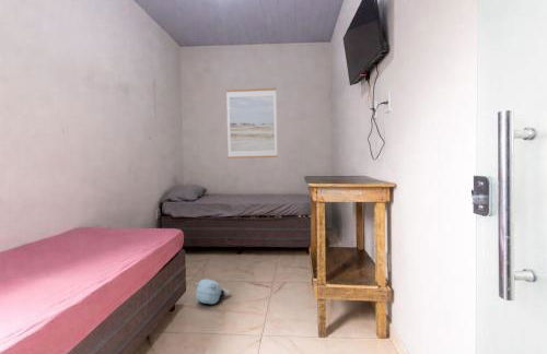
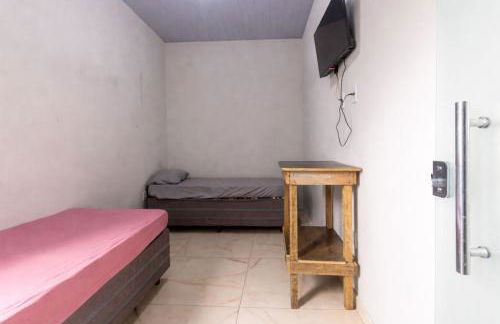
- wall art [225,87,279,160]
- plush toy [194,278,231,305]
